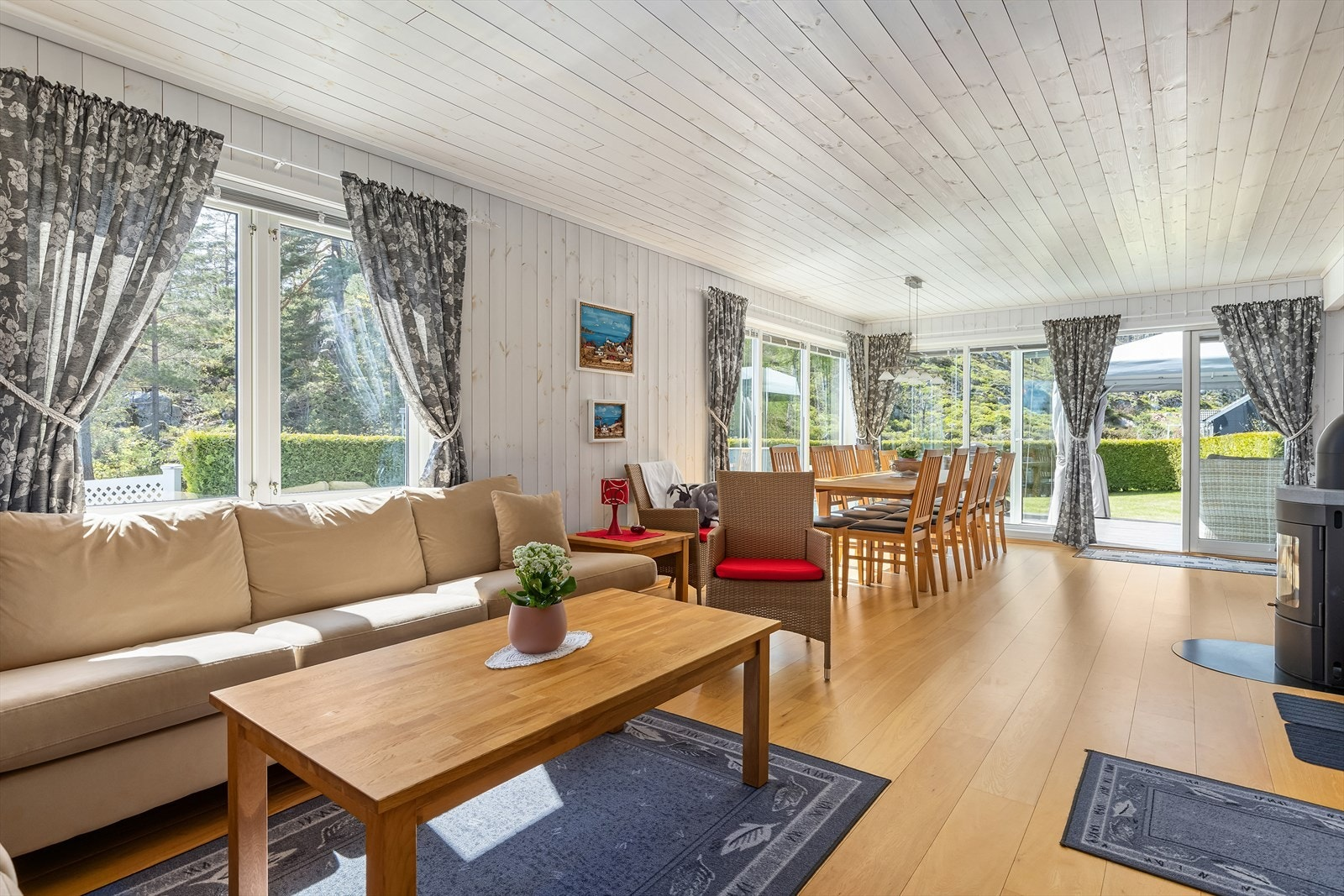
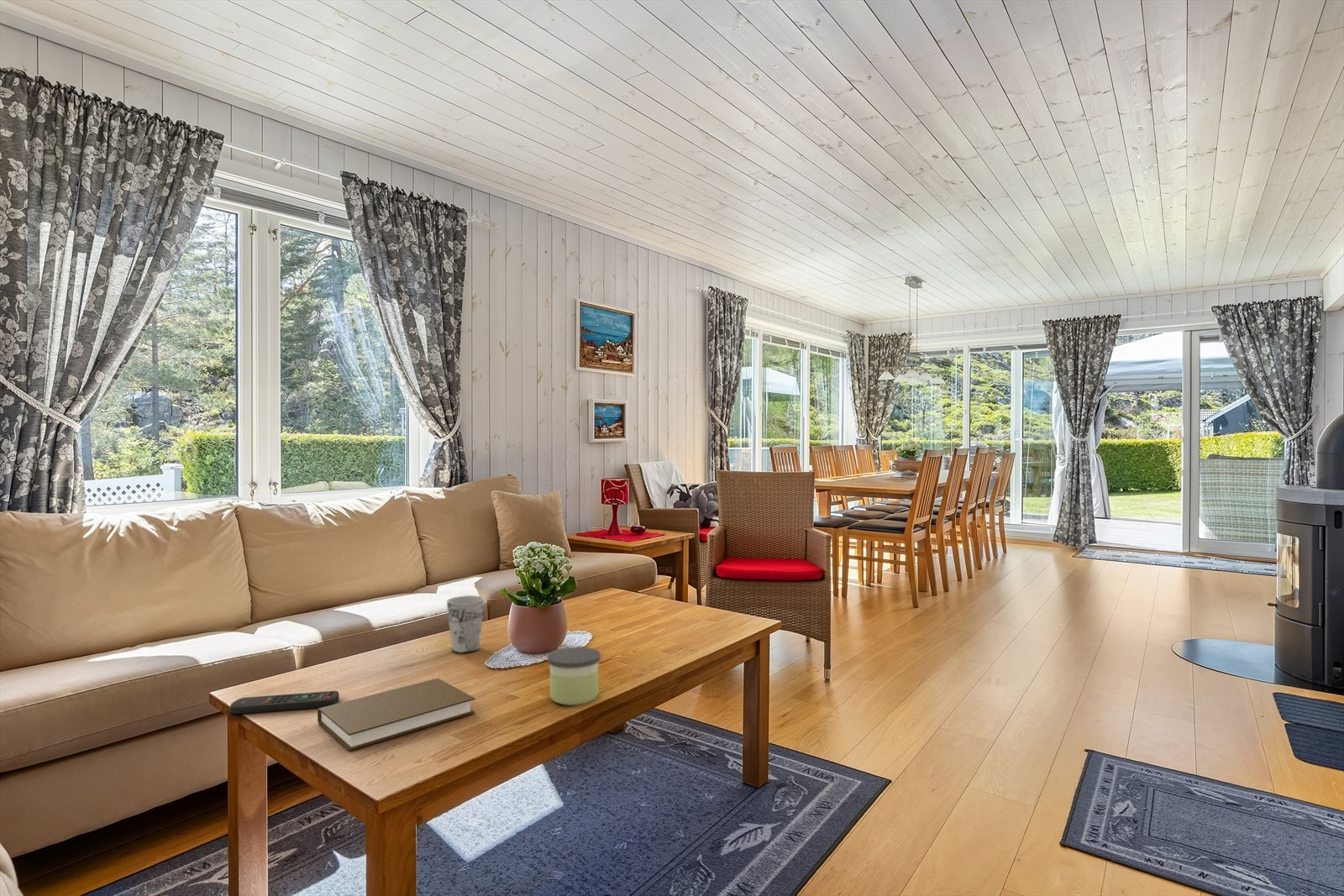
+ candle [547,646,601,706]
+ book [317,678,475,752]
+ remote control [229,690,340,715]
+ cup [446,595,486,654]
